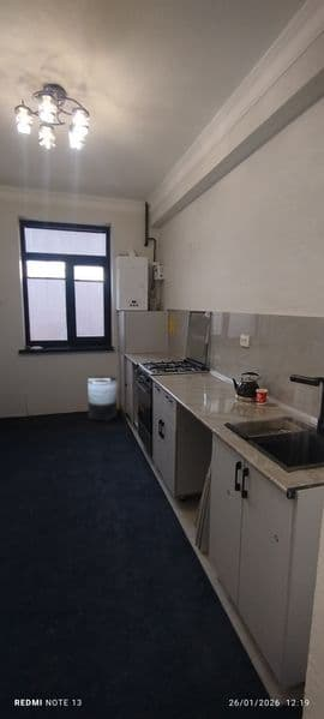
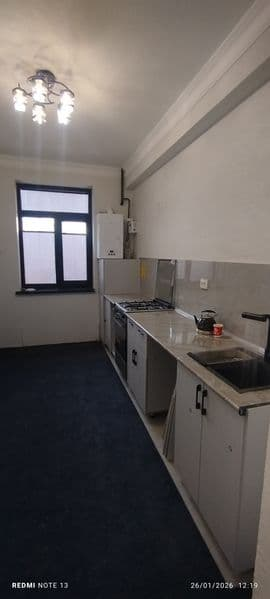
- trash can [86,375,119,421]
